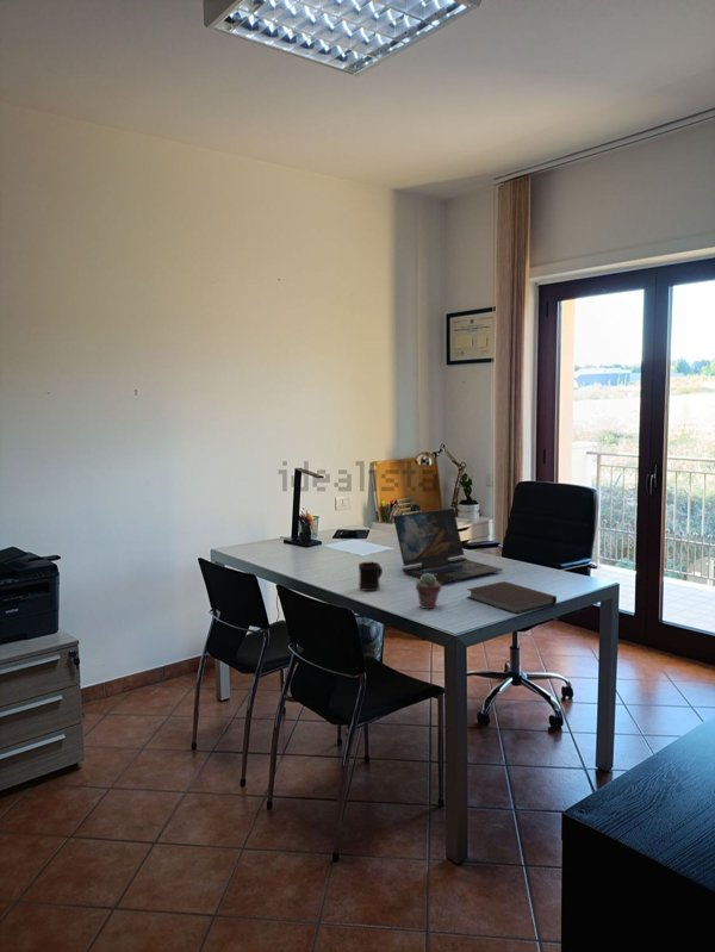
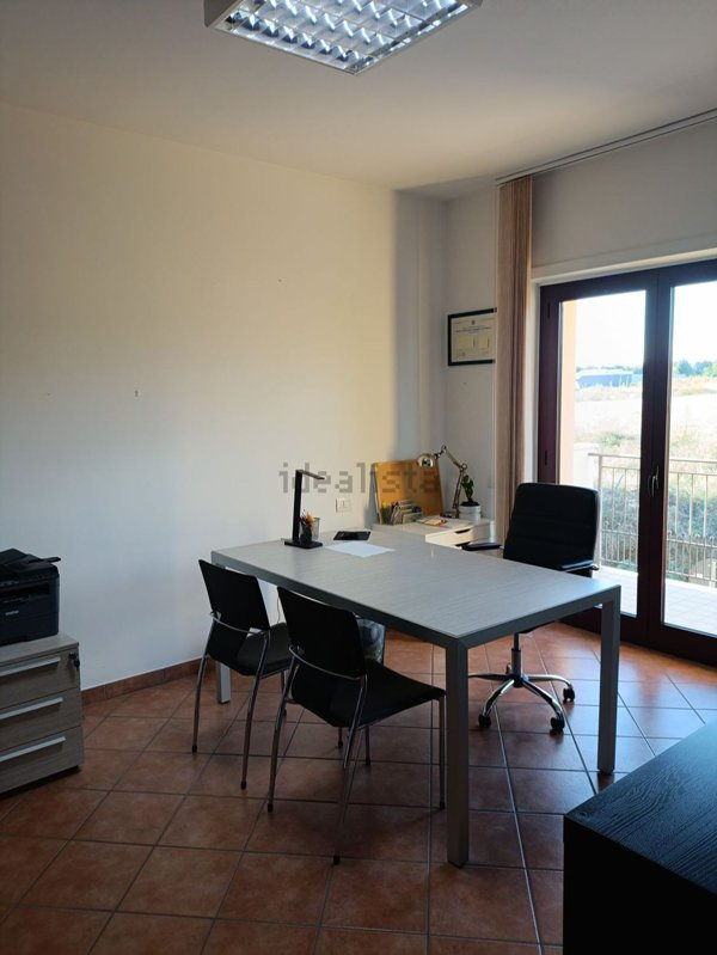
- potted succulent [415,573,442,610]
- mug [358,561,384,592]
- laptop [392,508,504,585]
- notebook [466,580,558,615]
